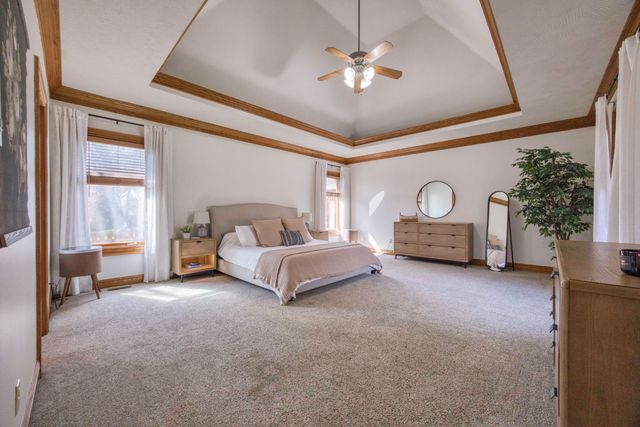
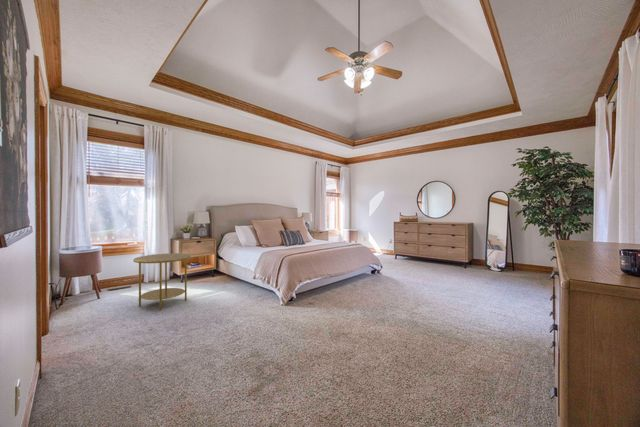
+ side table [132,252,192,311]
